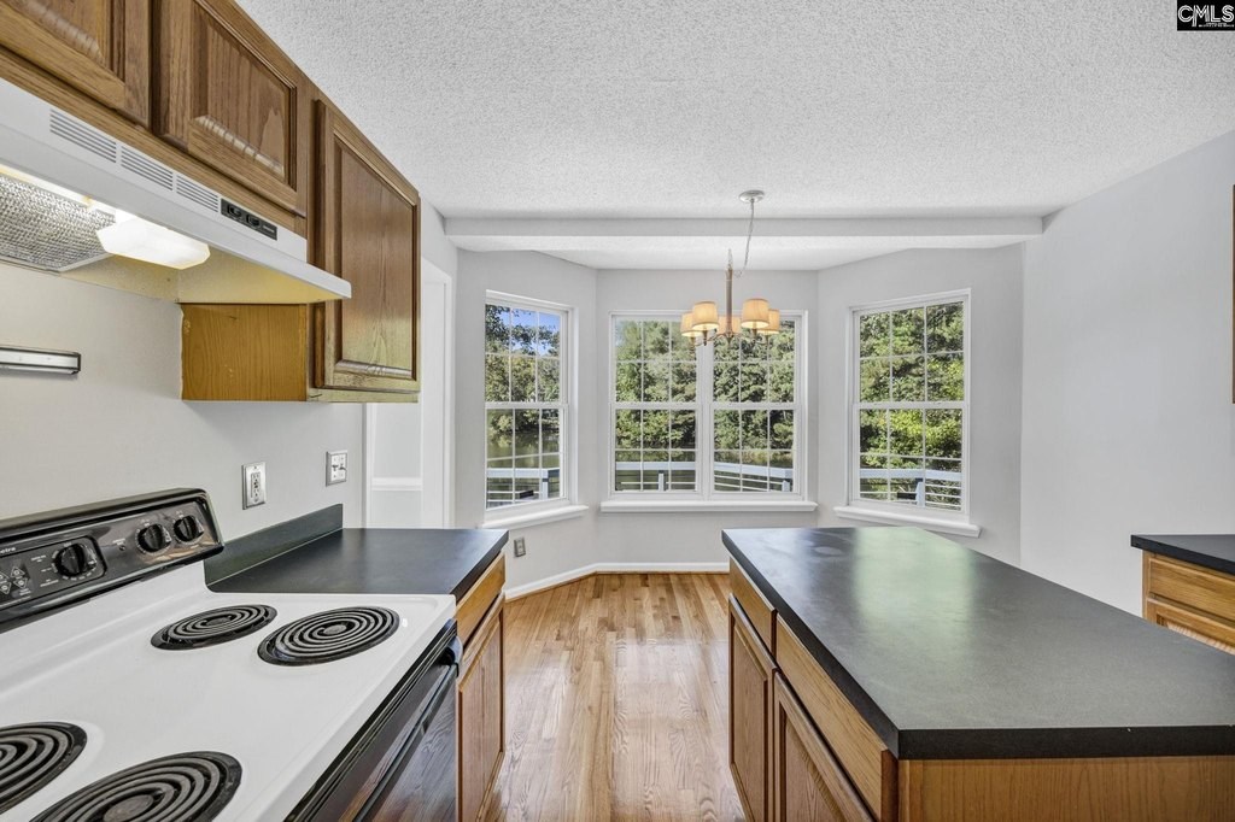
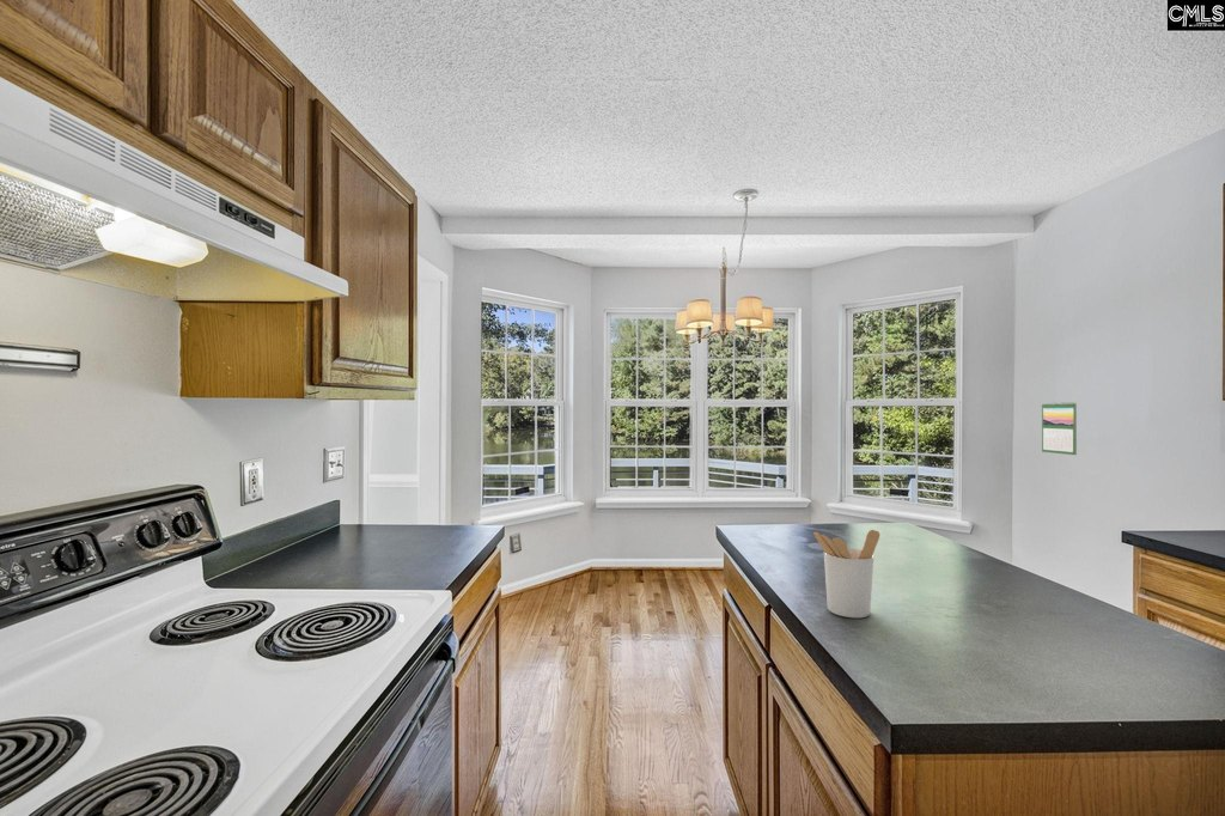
+ utensil holder [812,529,880,619]
+ calendar [1041,401,1078,456]
